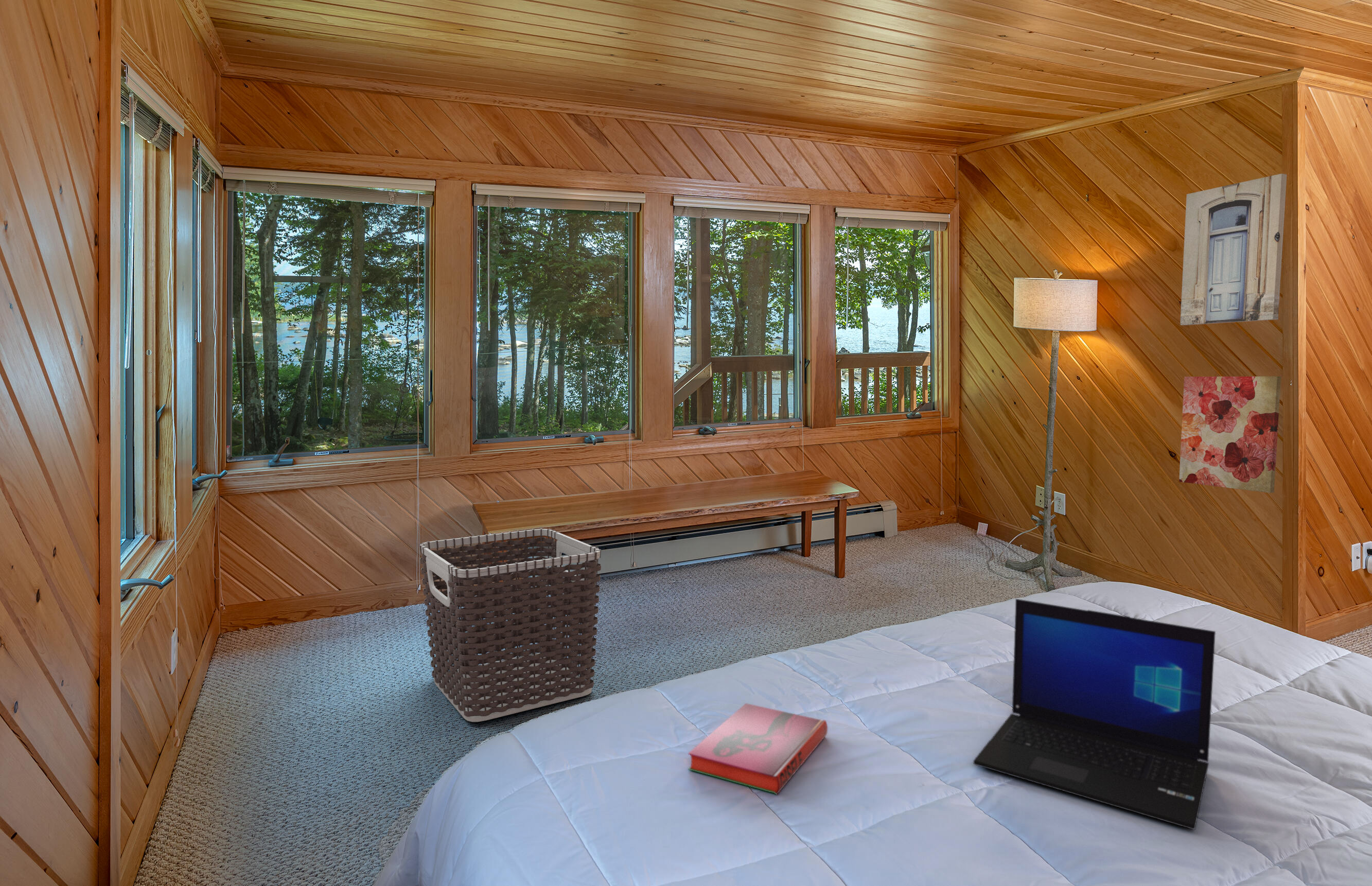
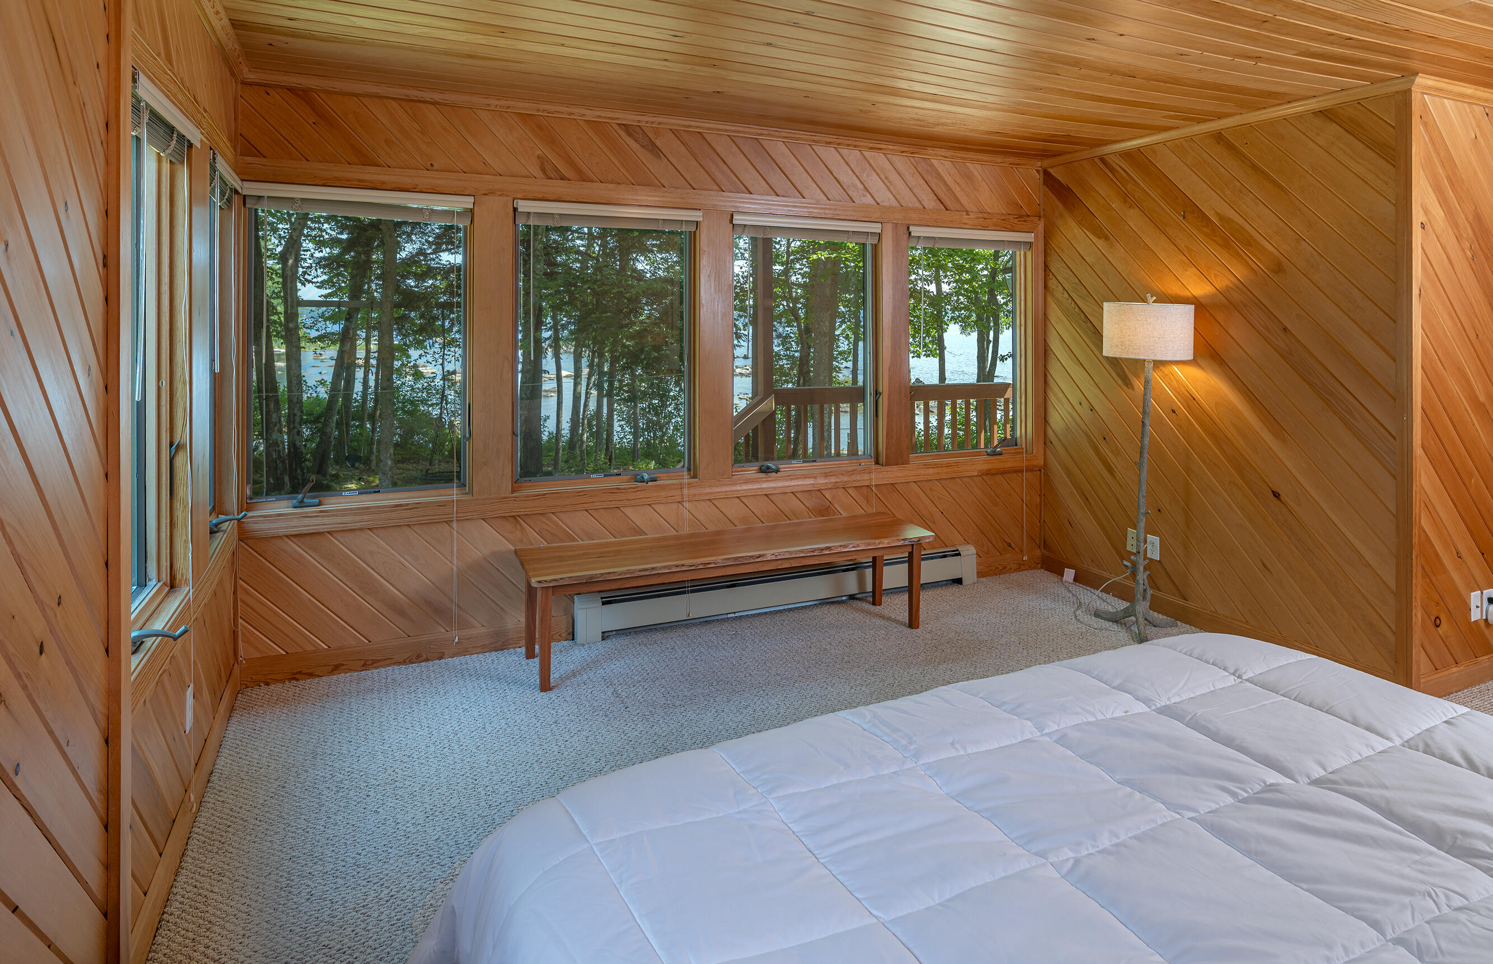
- wall art [1180,173,1287,326]
- laptop [973,598,1216,830]
- hardback book [688,703,828,795]
- clothes hamper [419,528,602,722]
- wall art [1178,376,1281,493]
